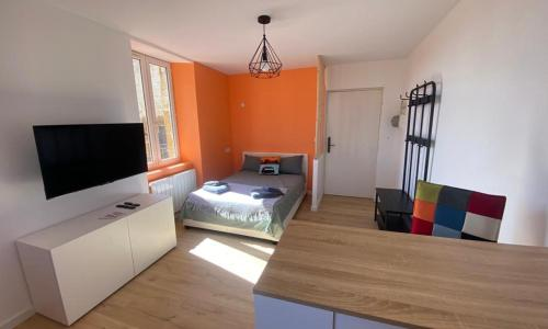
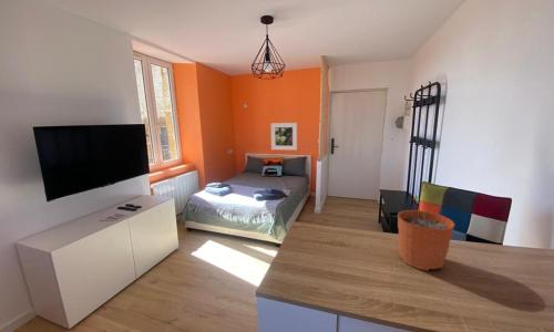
+ plant pot [397,195,455,272]
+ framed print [270,122,298,152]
